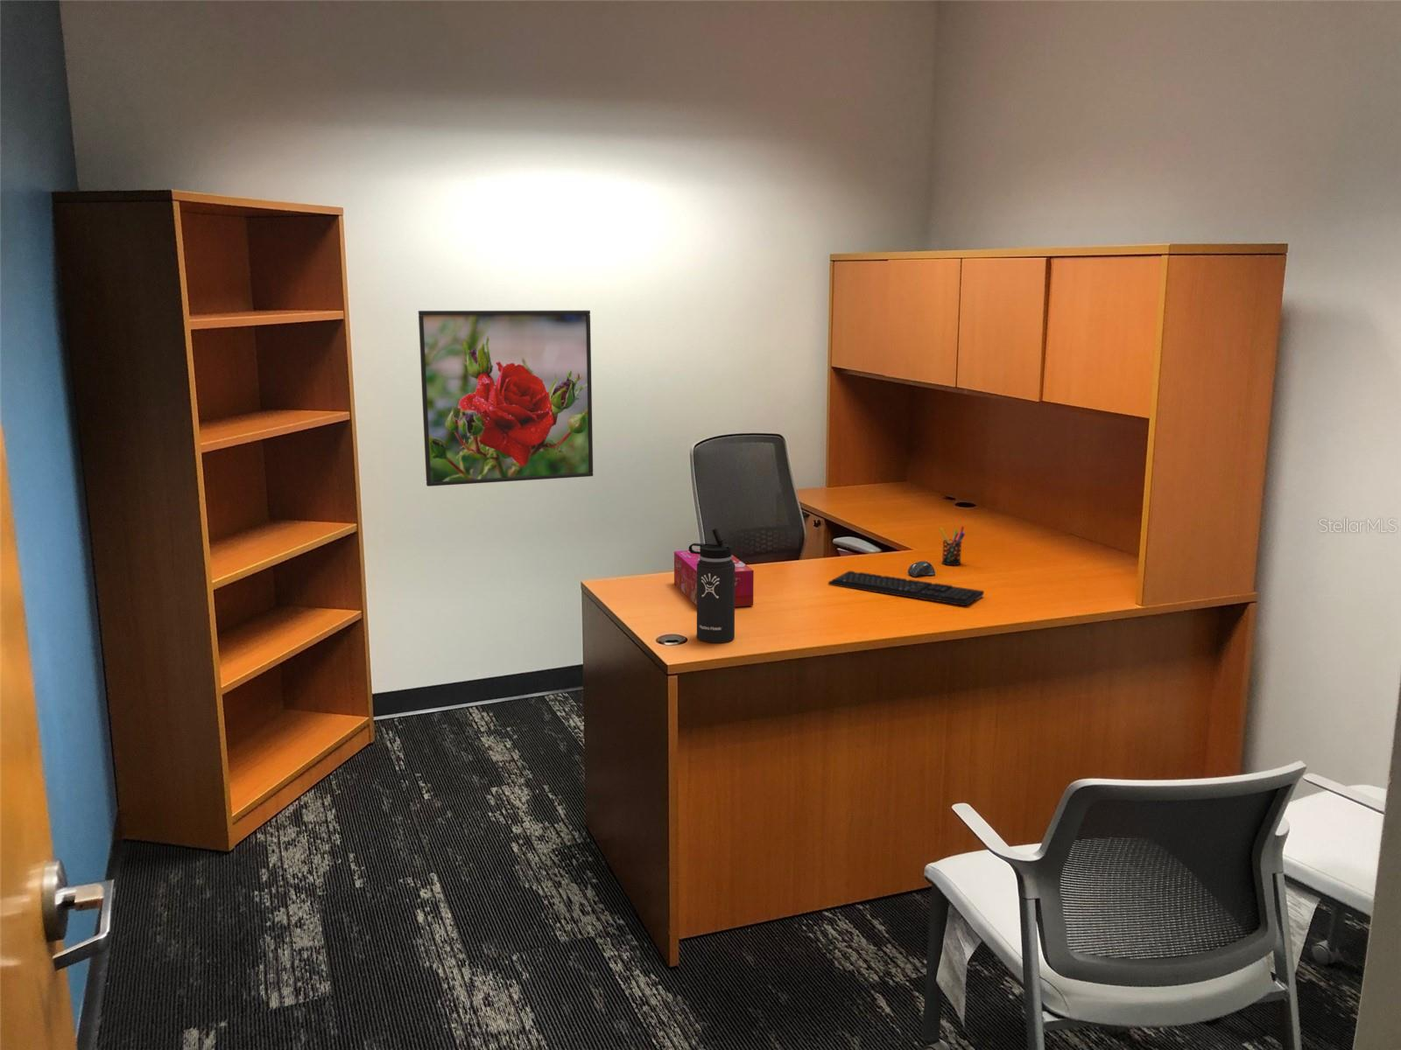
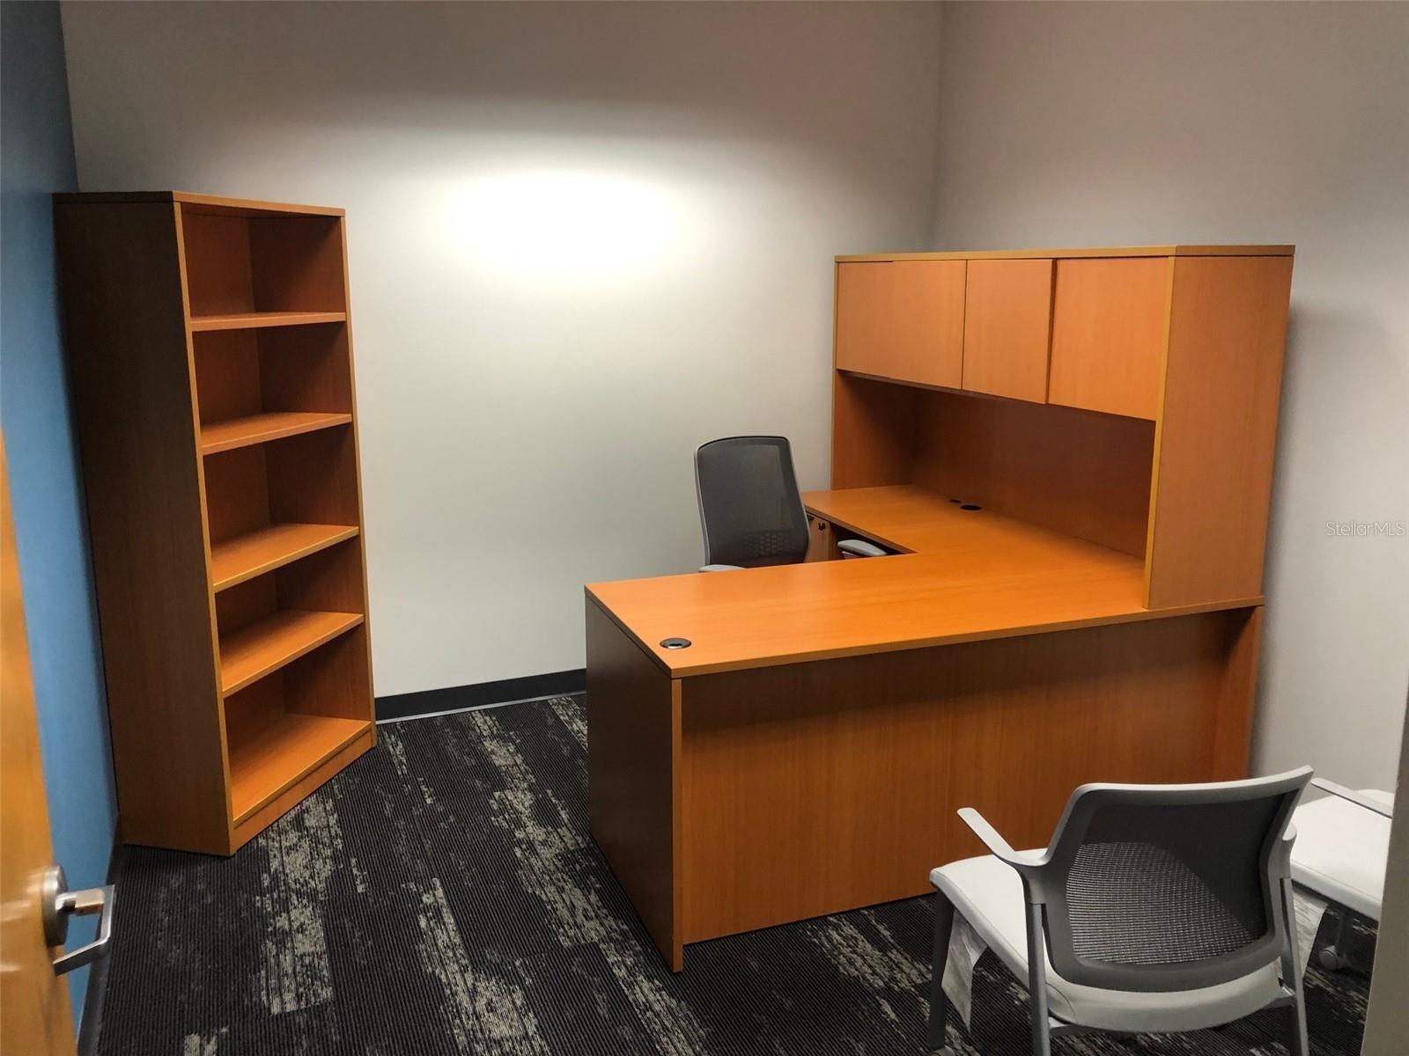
- pen holder [939,525,966,566]
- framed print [418,310,593,488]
- thermos bottle [688,527,736,643]
- tissue box [673,548,755,608]
- computer mouse [907,560,937,578]
- keyboard [827,569,985,607]
